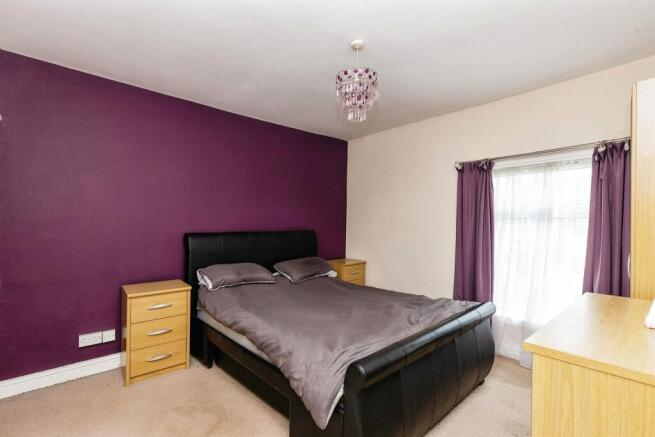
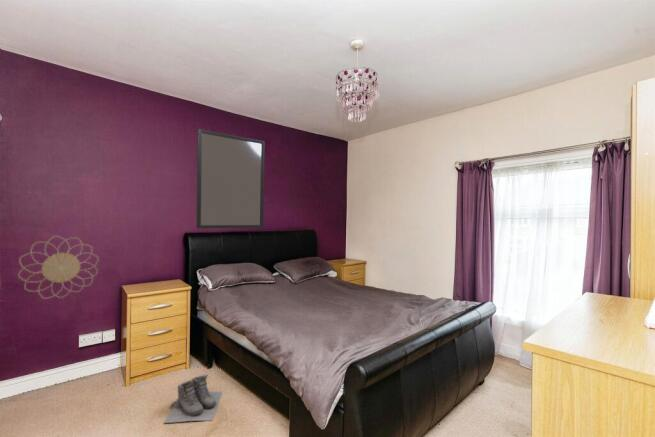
+ boots [163,373,223,424]
+ decorative wall piece [17,235,100,300]
+ home mirror [195,128,266,230]
